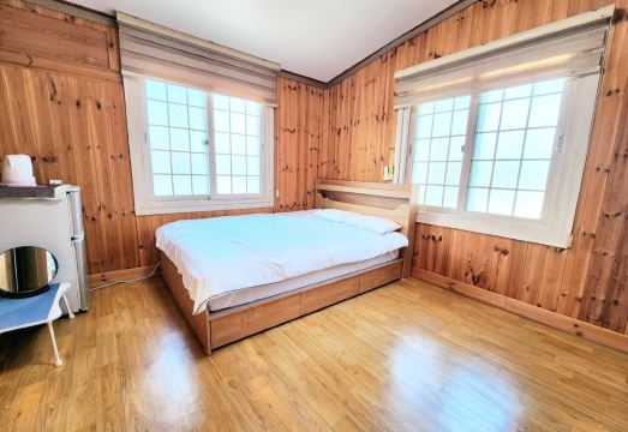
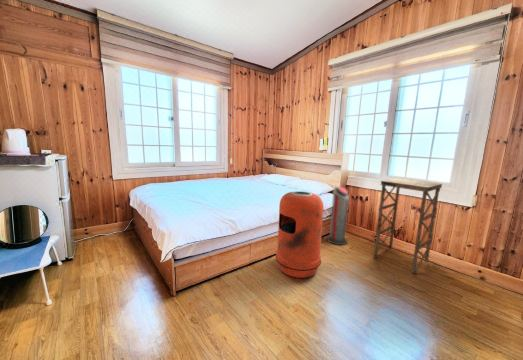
+ pedestal table [373,177,443,274]
+ air purifier [326,185,350,246]
+ trash can [275,190,325,279]
